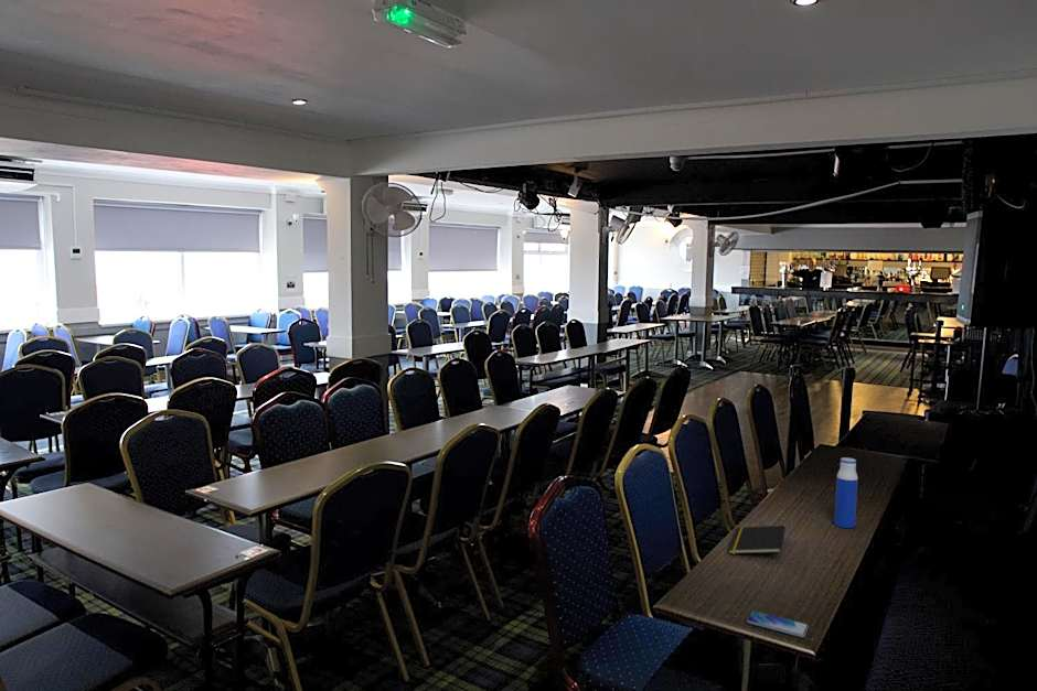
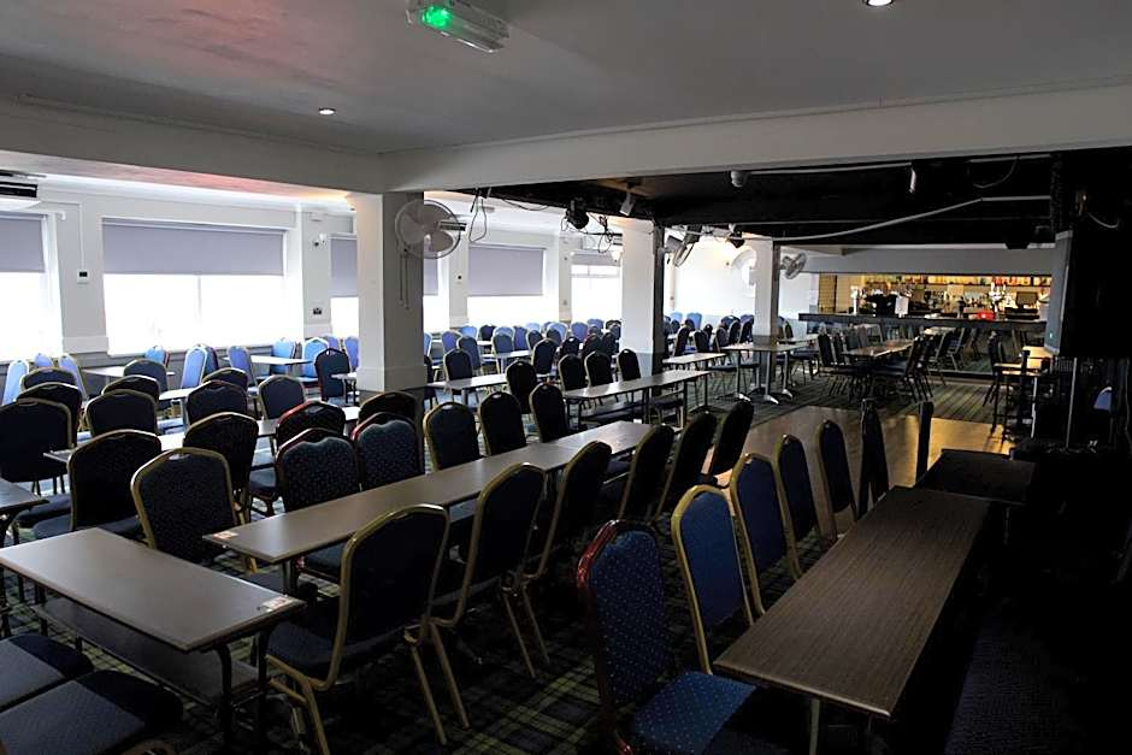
- notepad [727,525,787,555]
- smartphone [746,609,810,638]
- water bottle [833,456,859,529]
